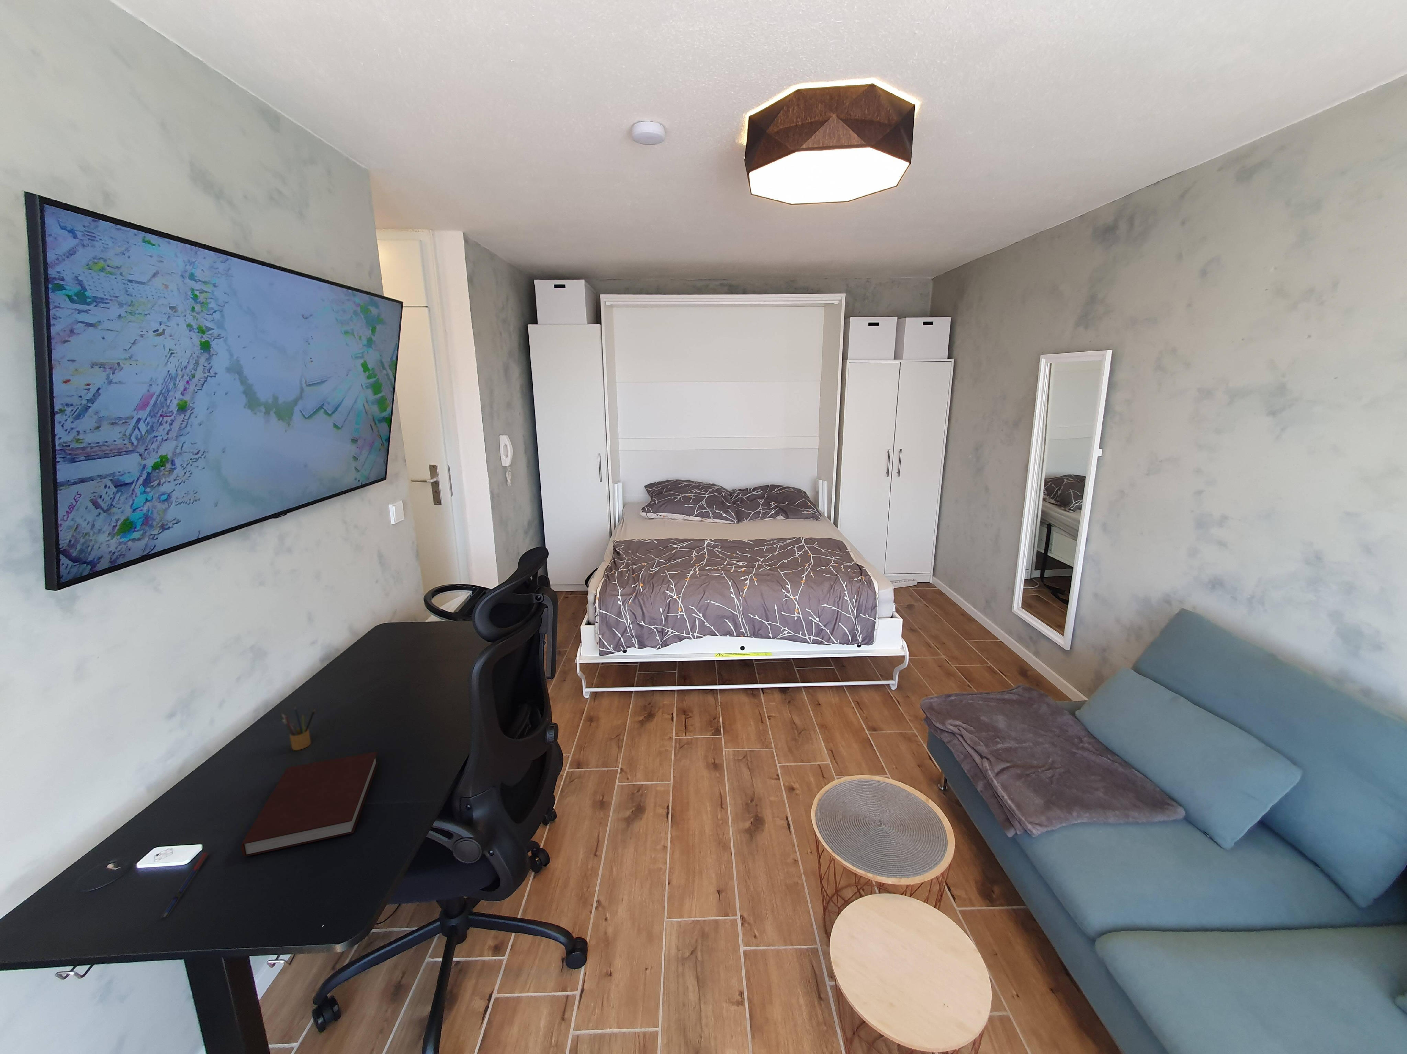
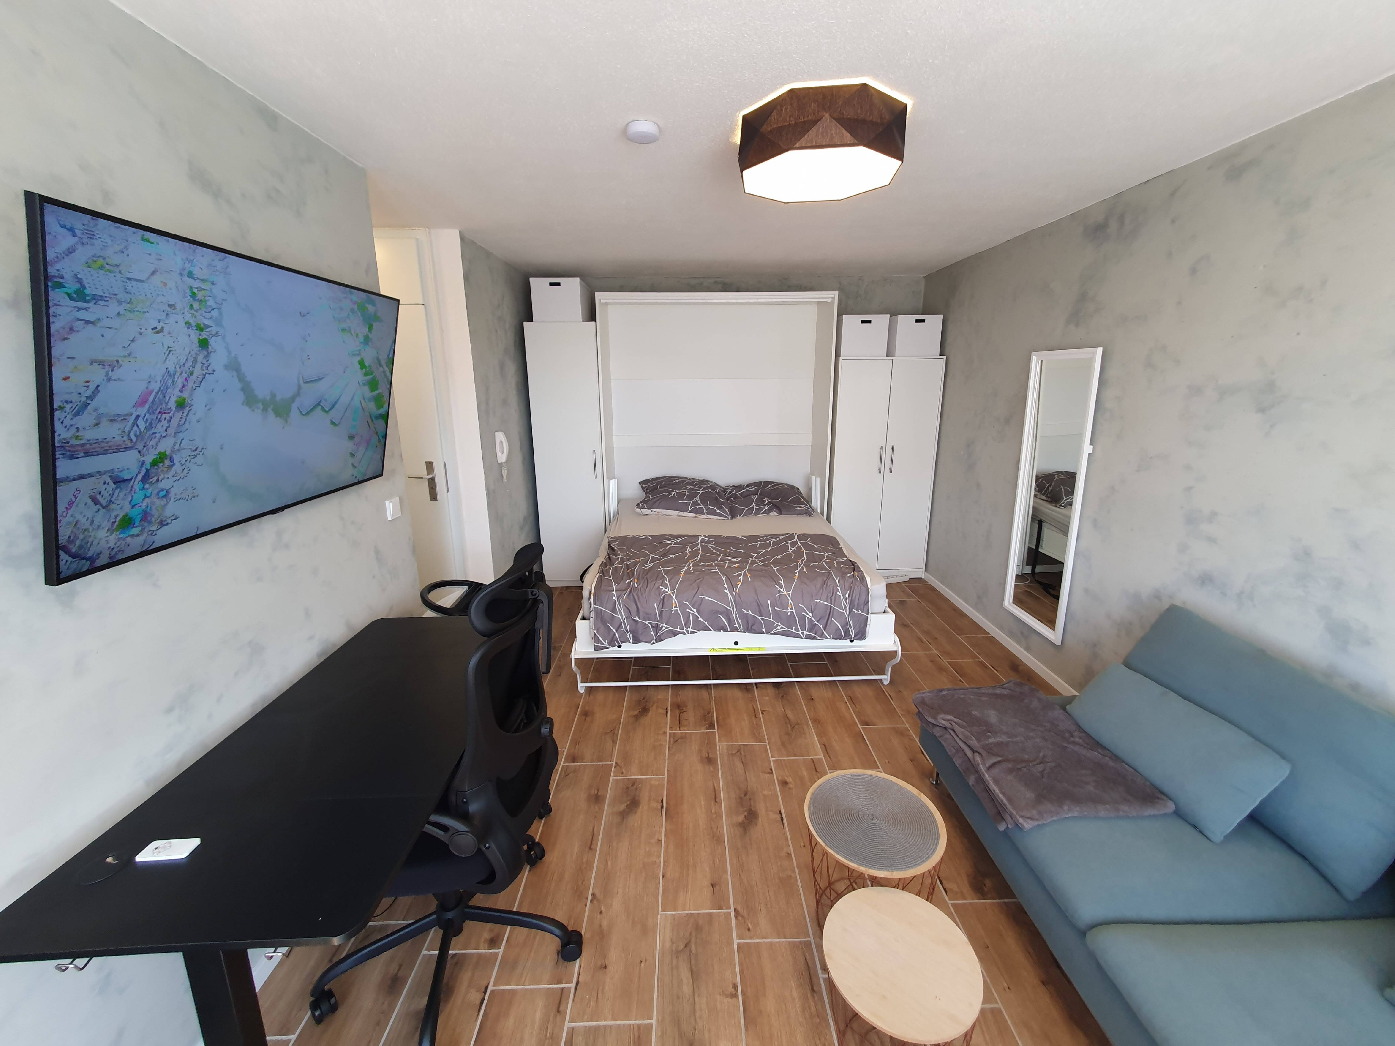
- pencil box [280,705,316,751]
- notebook [240,752,379,857]
- pen [160,852,208,919]
